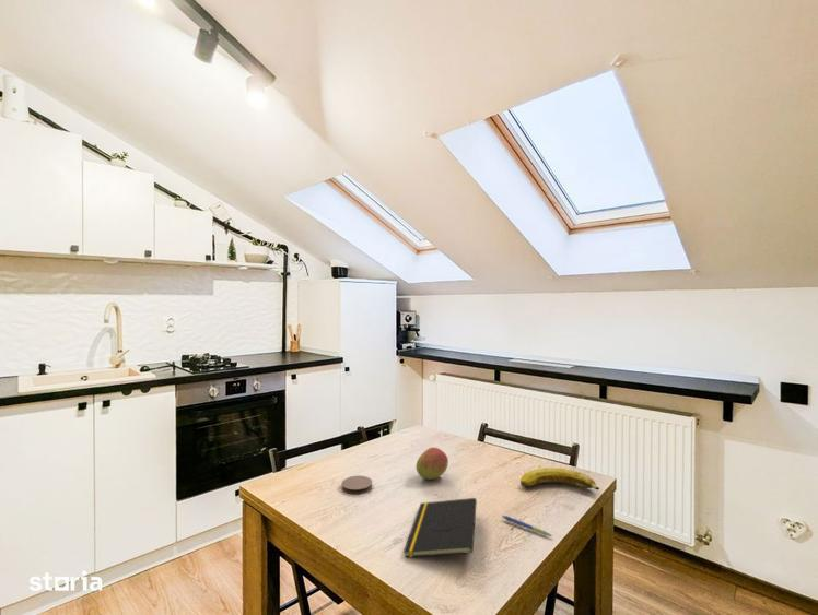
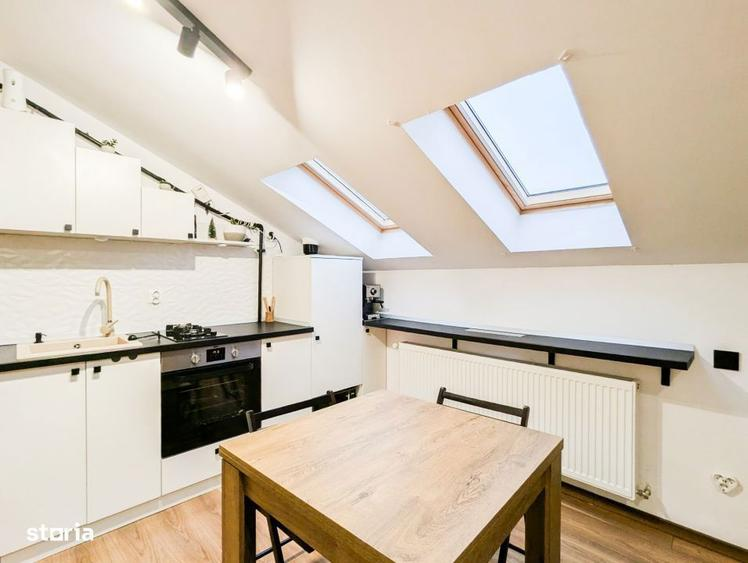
- coaster [341,475,373,495]
- fruit [414,447,449,481]
- banana [519,466,600,492]
- pen [501,513,553,537]
- notepad [402,497,478,558]
